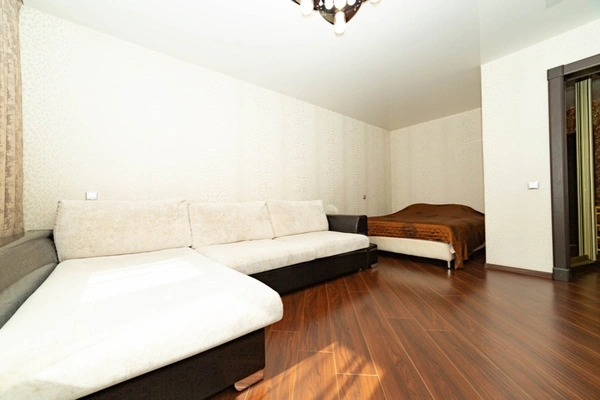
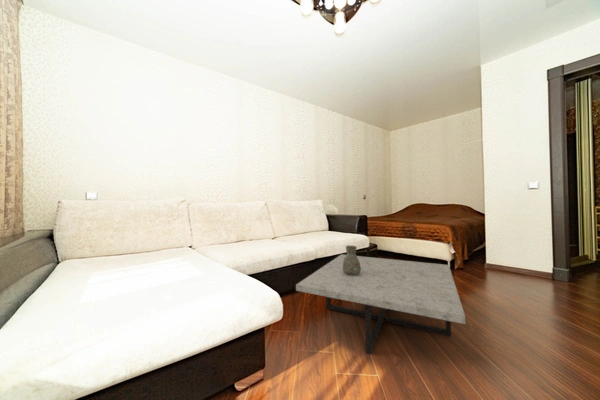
+ decorative vase [343,244,361,275]
+ coffee table [295,253,466,356]
